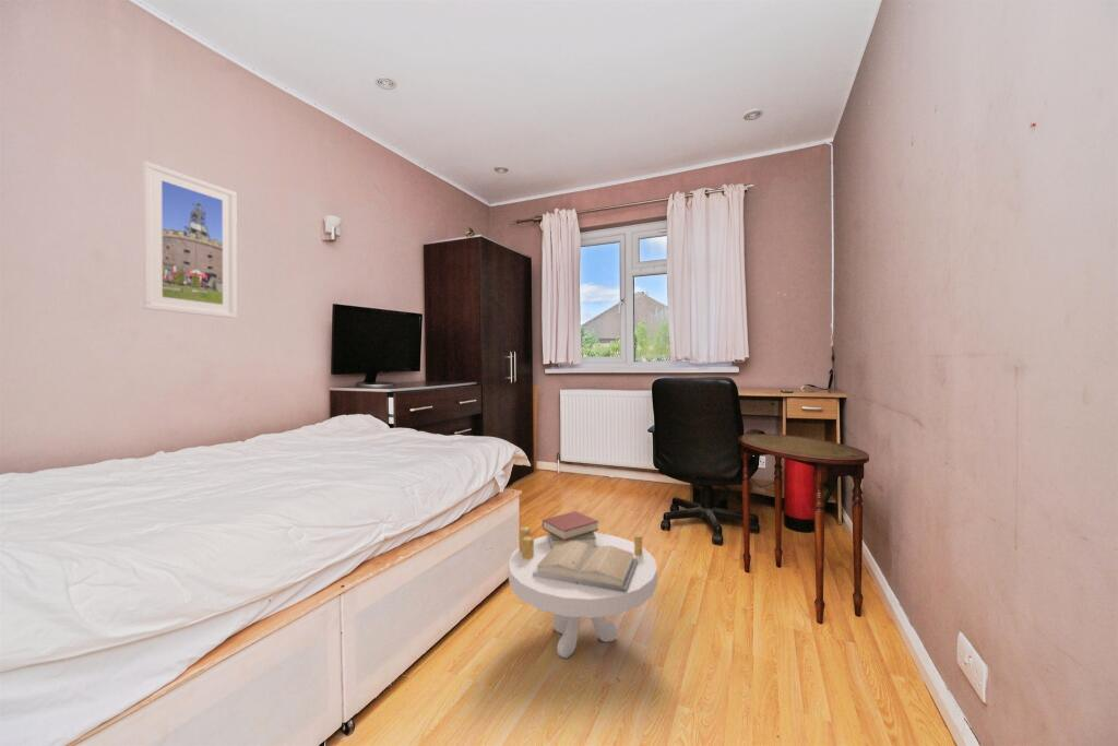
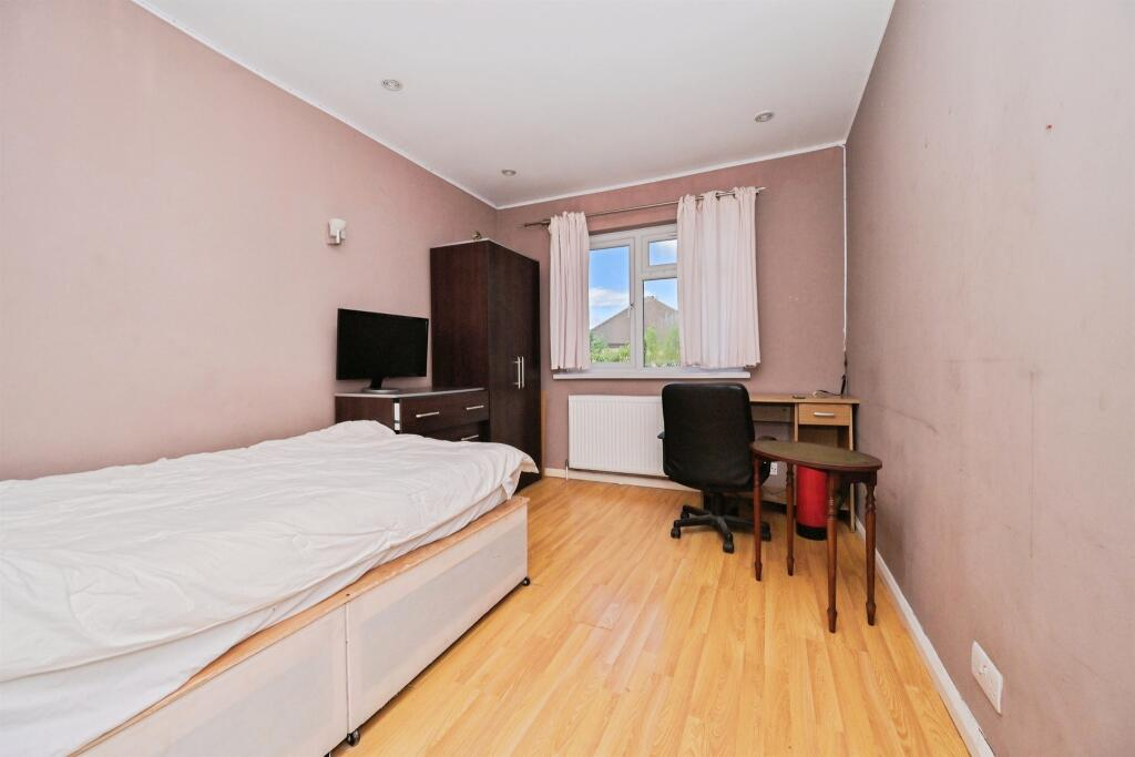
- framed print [142,159,238,319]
- side table [508,510,658,660]
